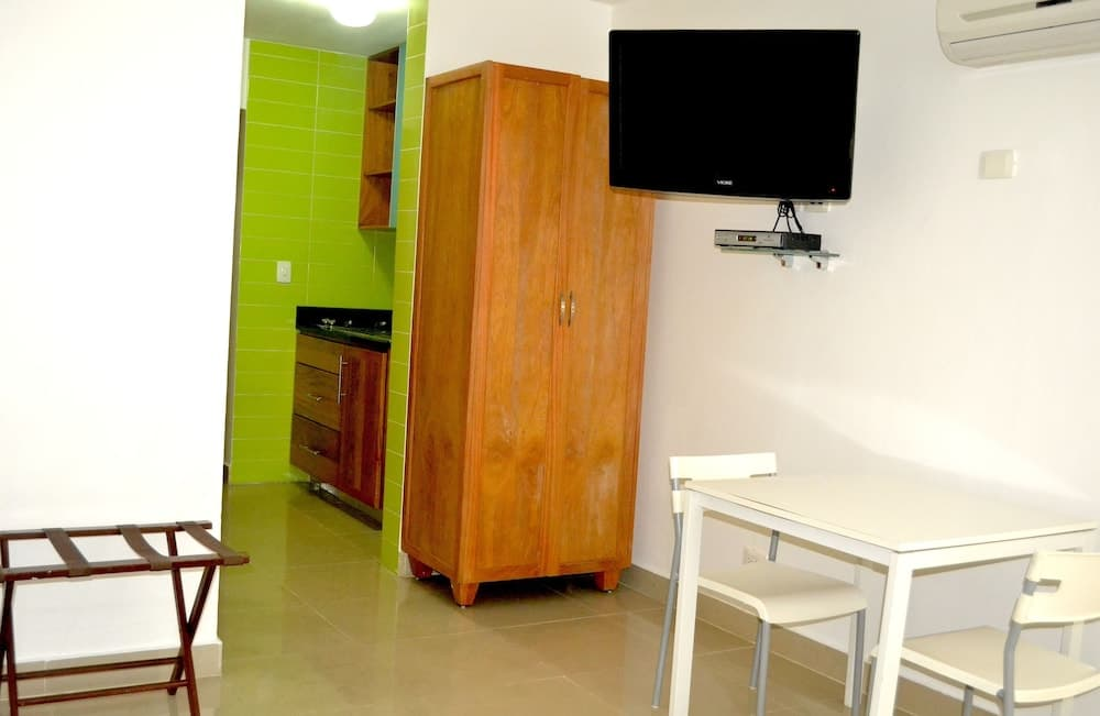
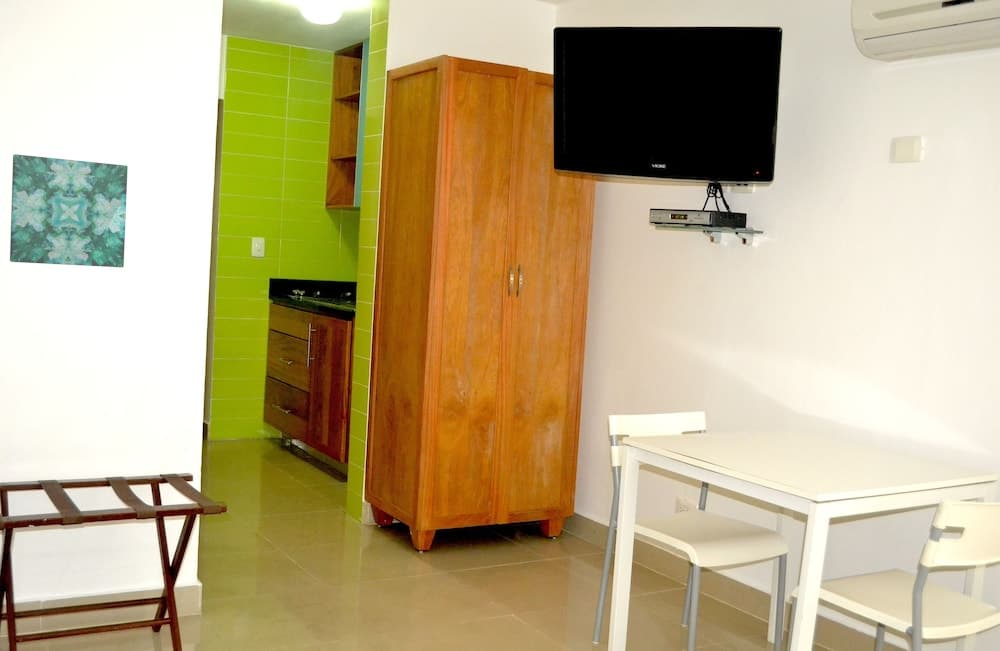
+ wall art [9,154,129,268]
